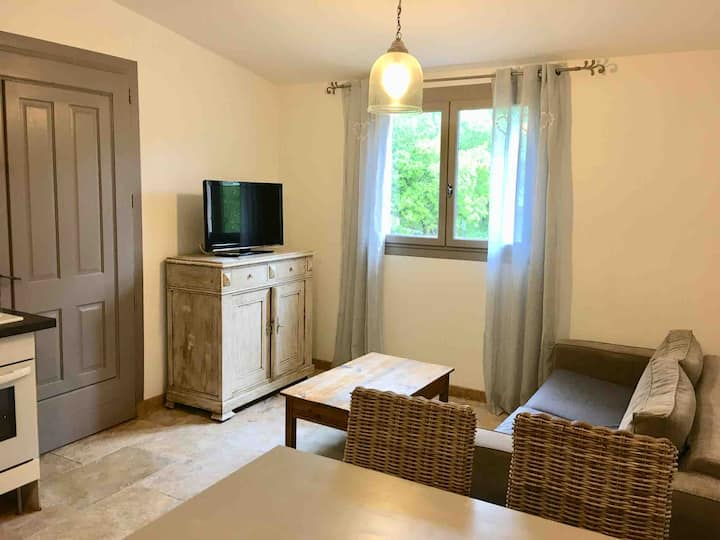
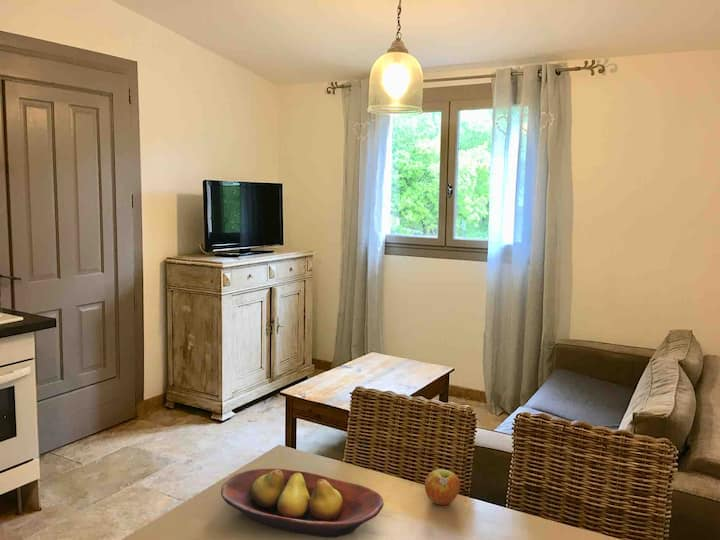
+ apple [424,468,461,506]
+ fruit bowl [220,468,385,538]
